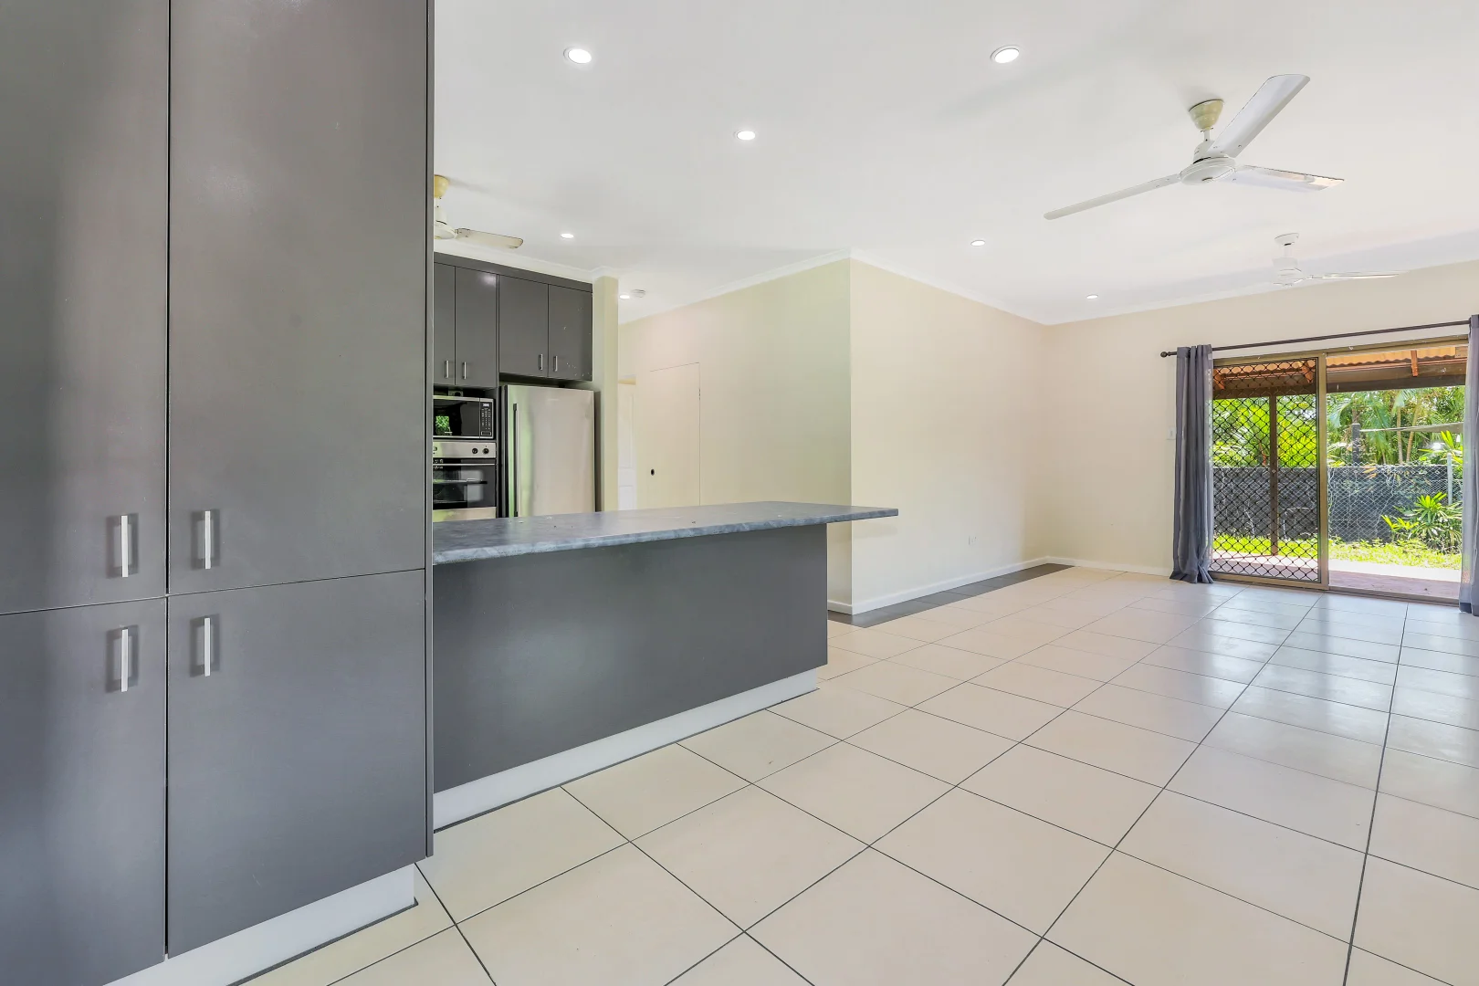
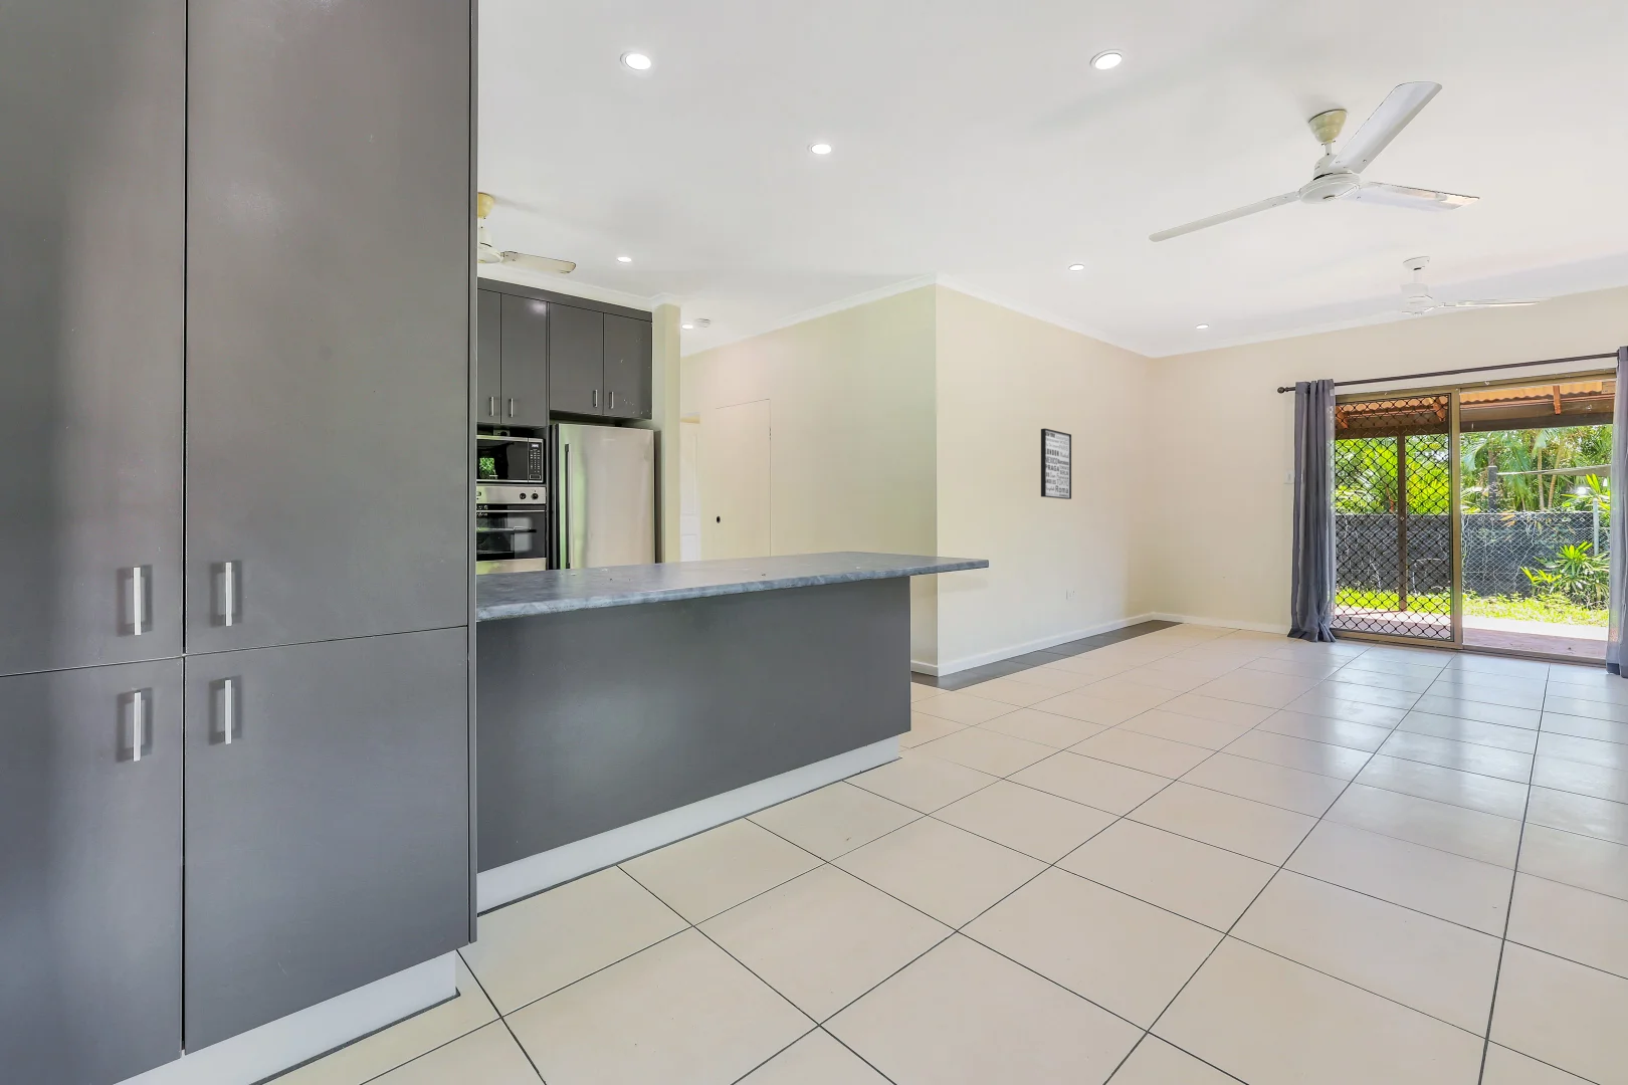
+ wall art [1041,427,1072,500]
